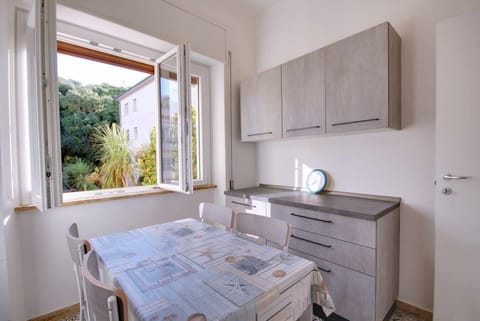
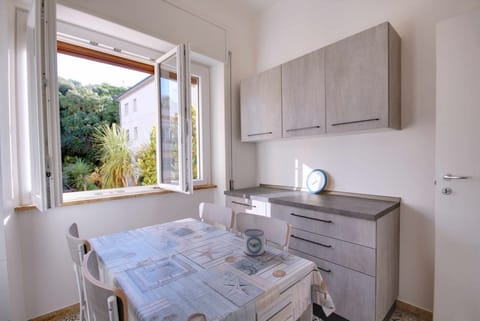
+ mug [243,228,265,257]
